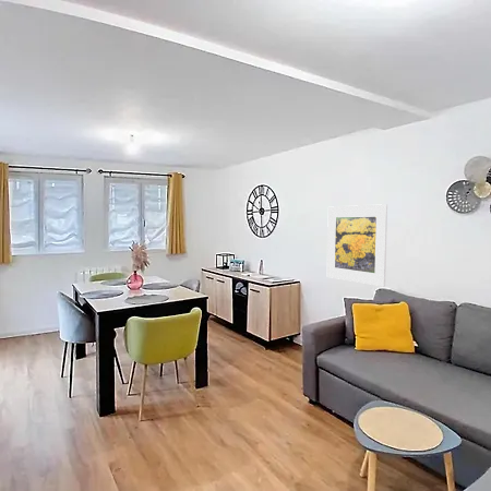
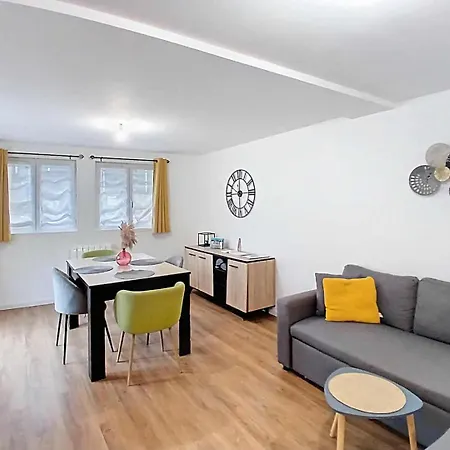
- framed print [326,203,388,287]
